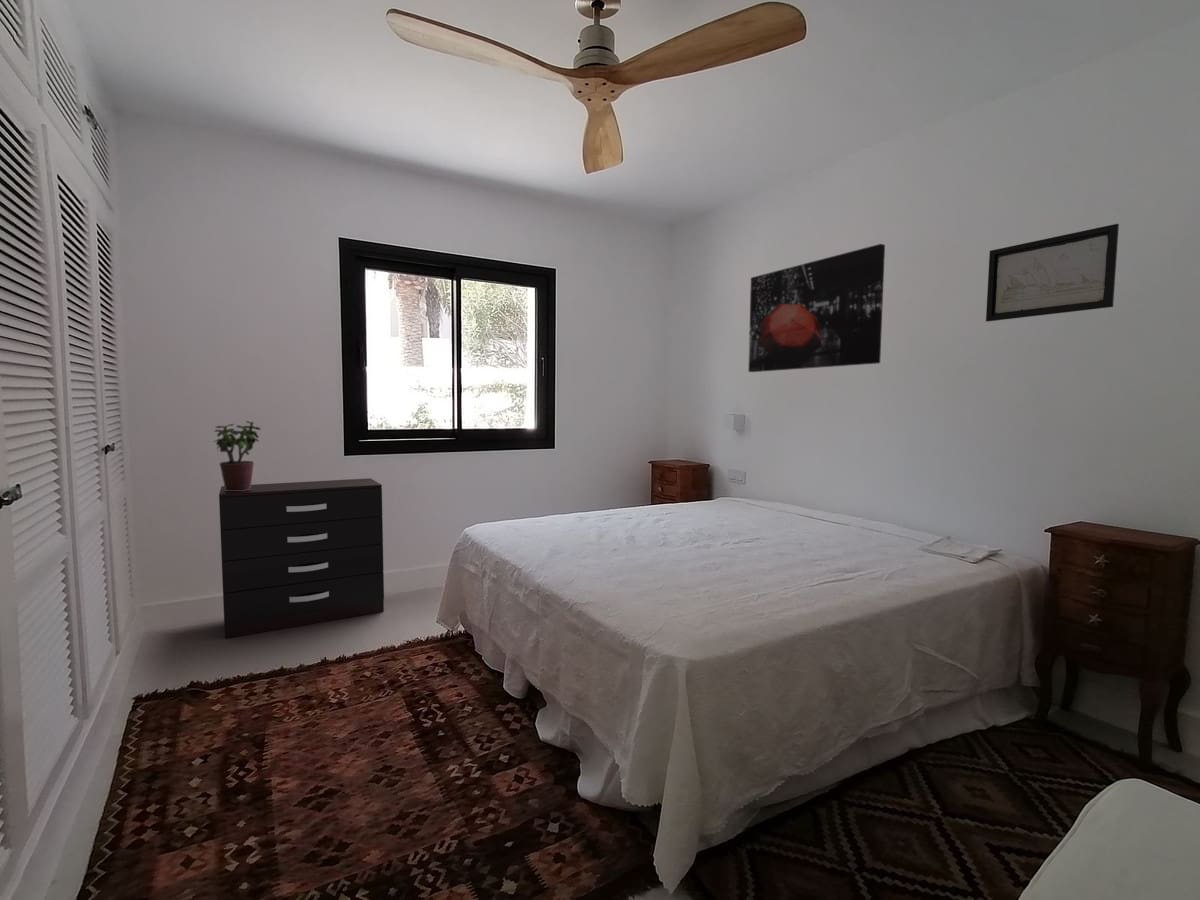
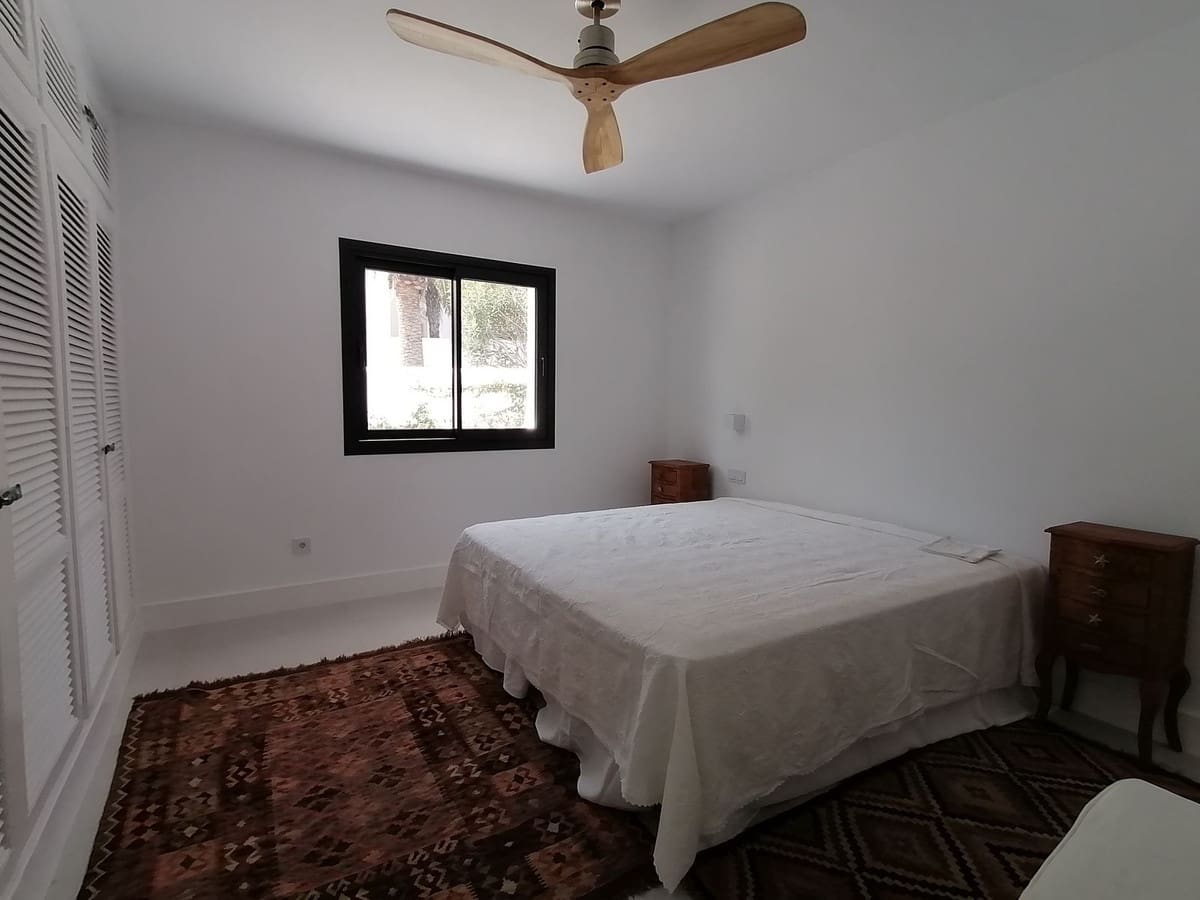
- dresser [218,477,385,639]
- wall art [747,243,886,373]
- potted plant [212,420,262,491]
- wall art [985,223,1120,323]
